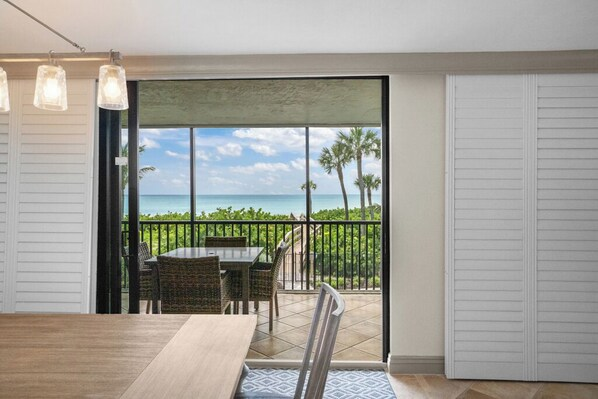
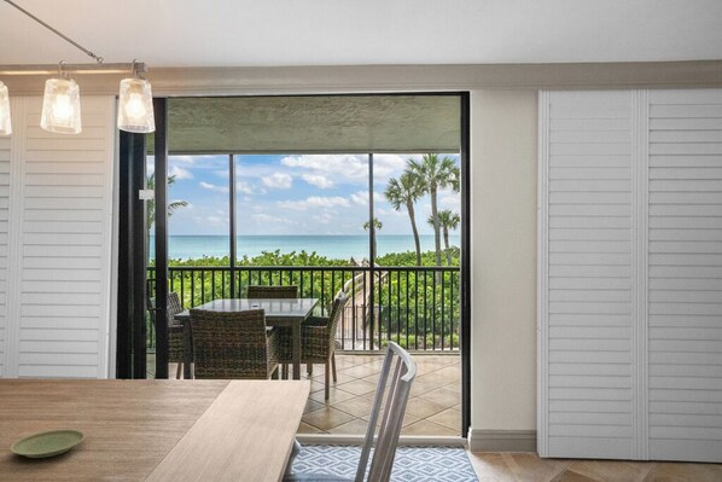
+ plate [10,429,86,459]
